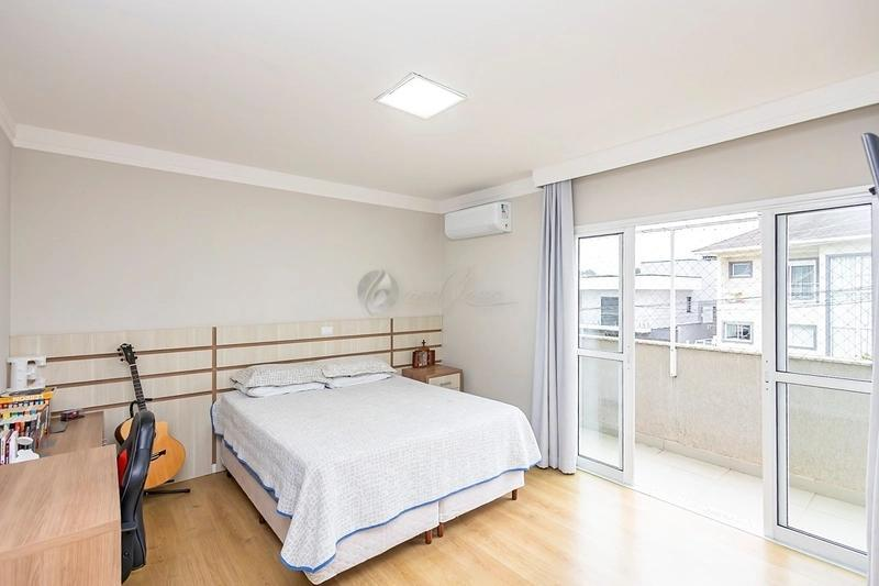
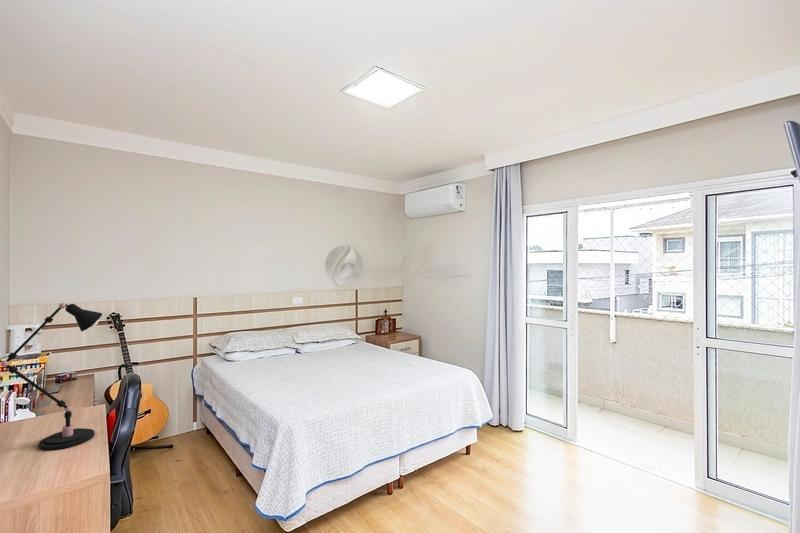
+ desk lamp [0,302,103,451]
